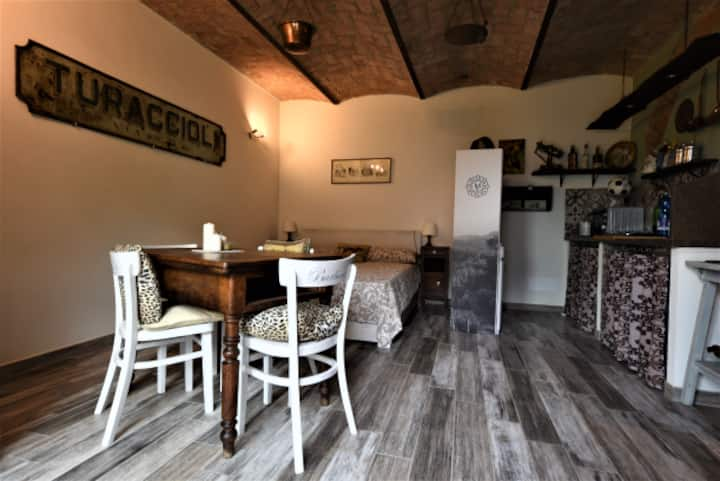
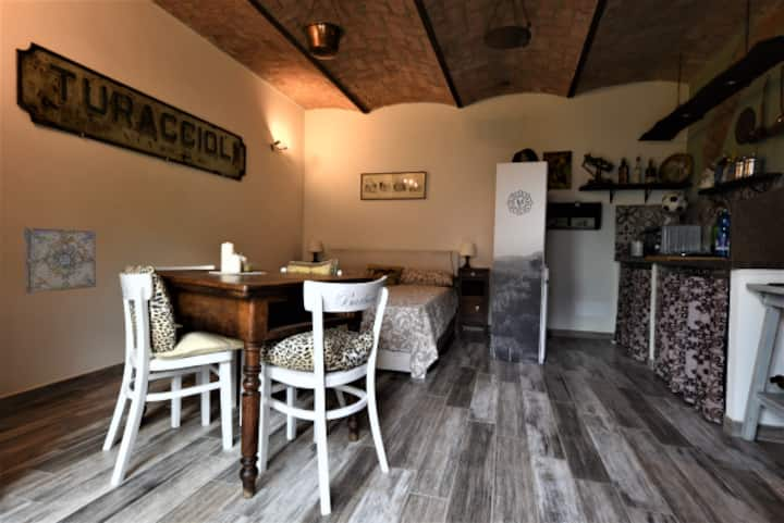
+ wall art [24,226,97,295]
